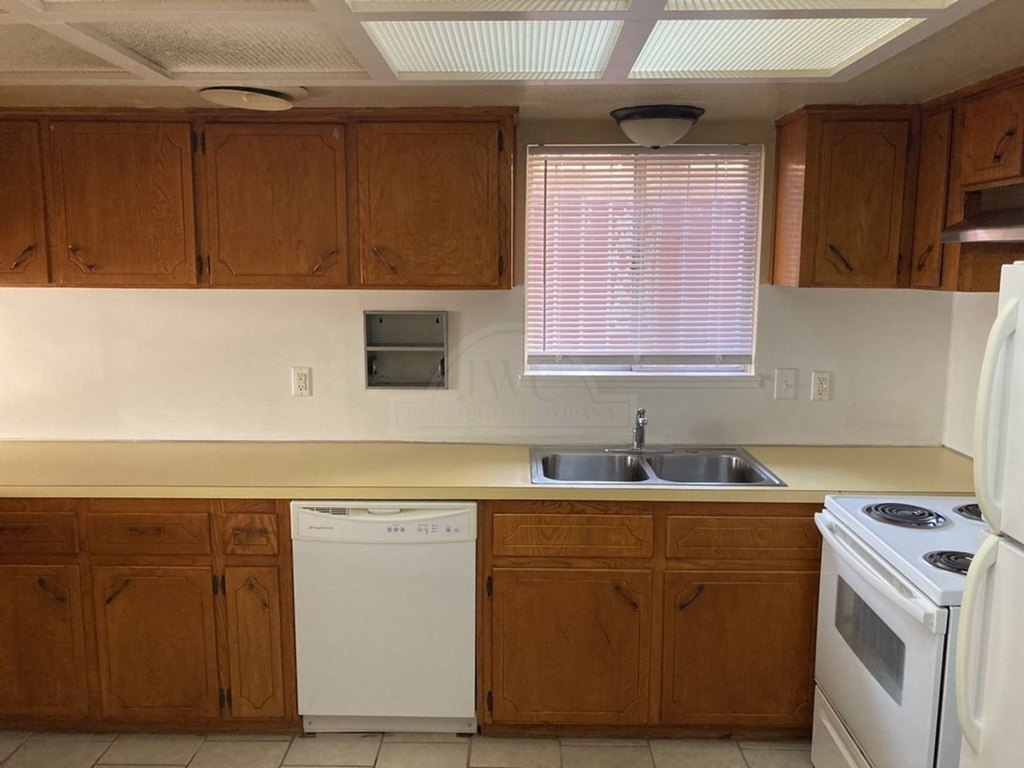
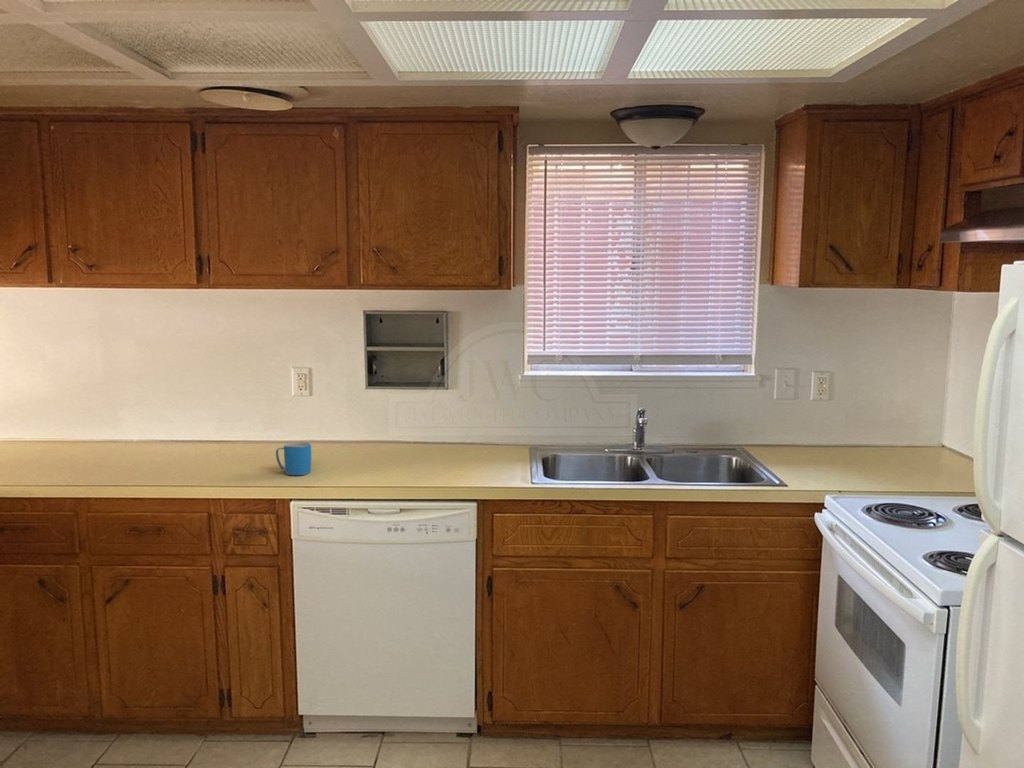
+ mug [275,441,312,476]
